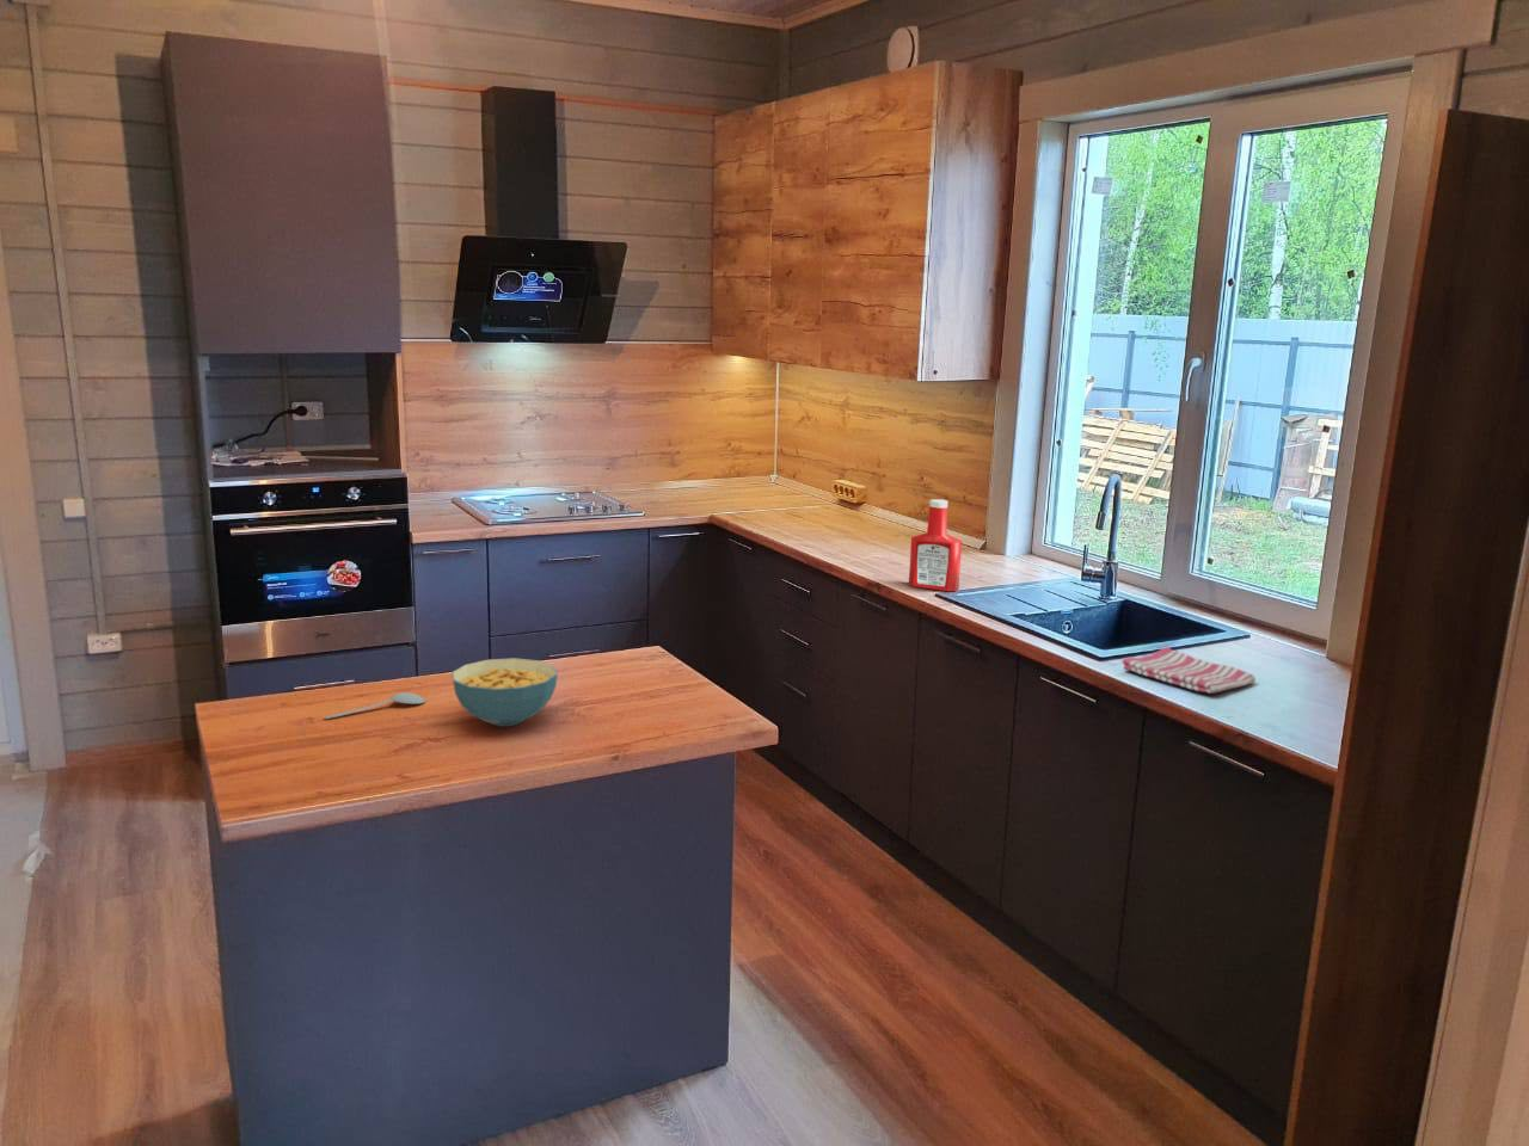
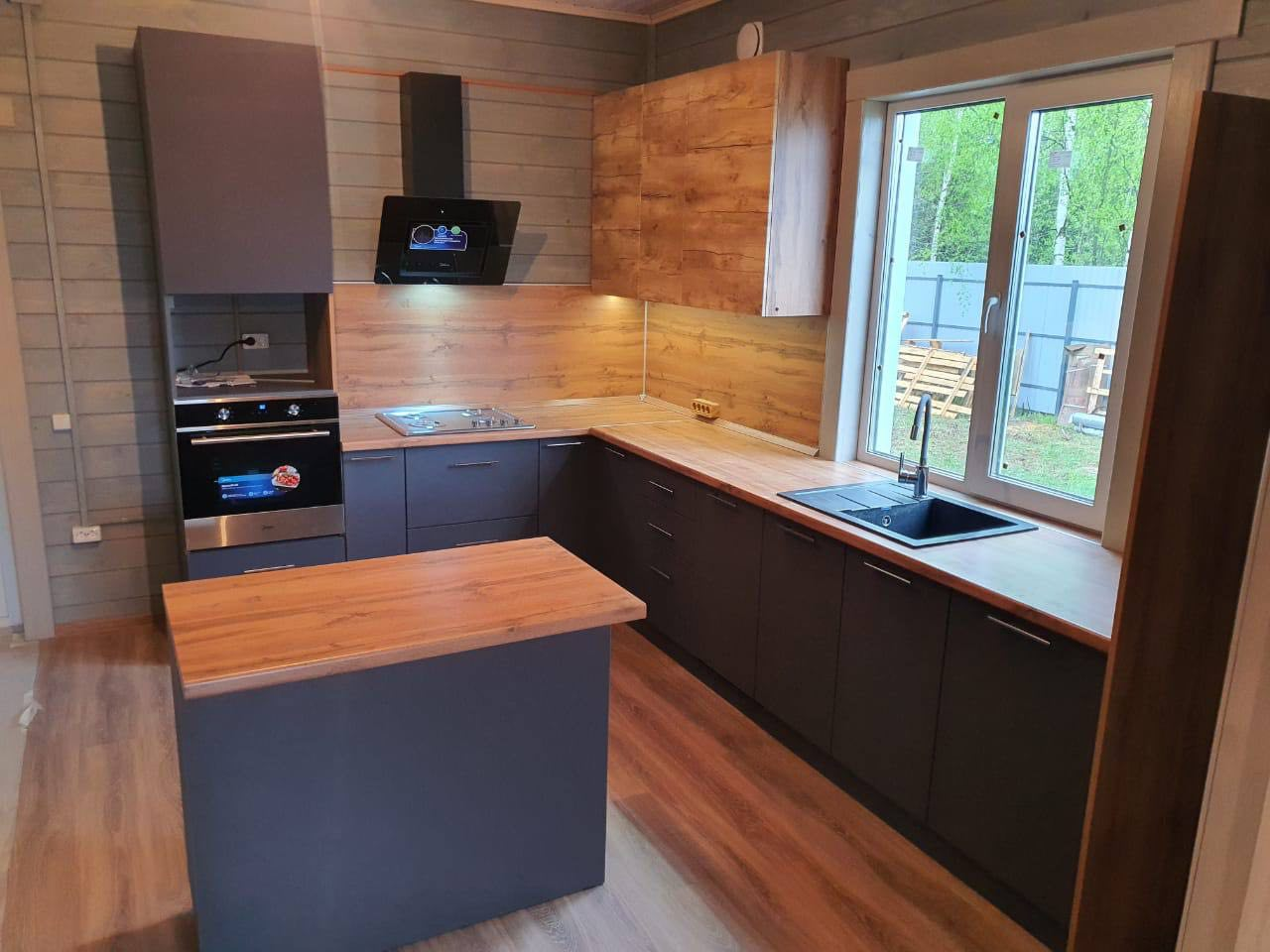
- dish towel [1121,644,1257,695]
- soap bottle [908,498,963,592]
- cereal bowl [450,656,559,728]
- spoon [323,691,426,720]
